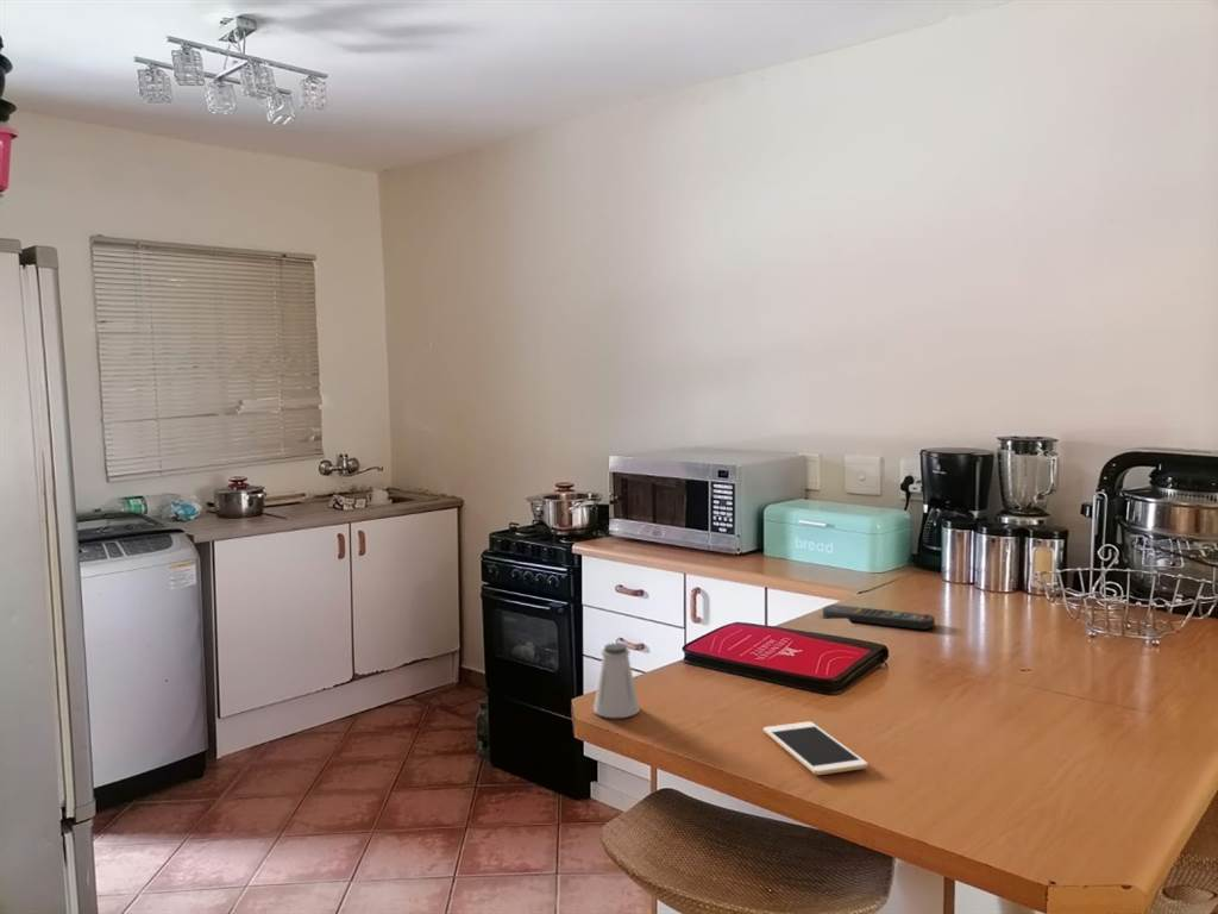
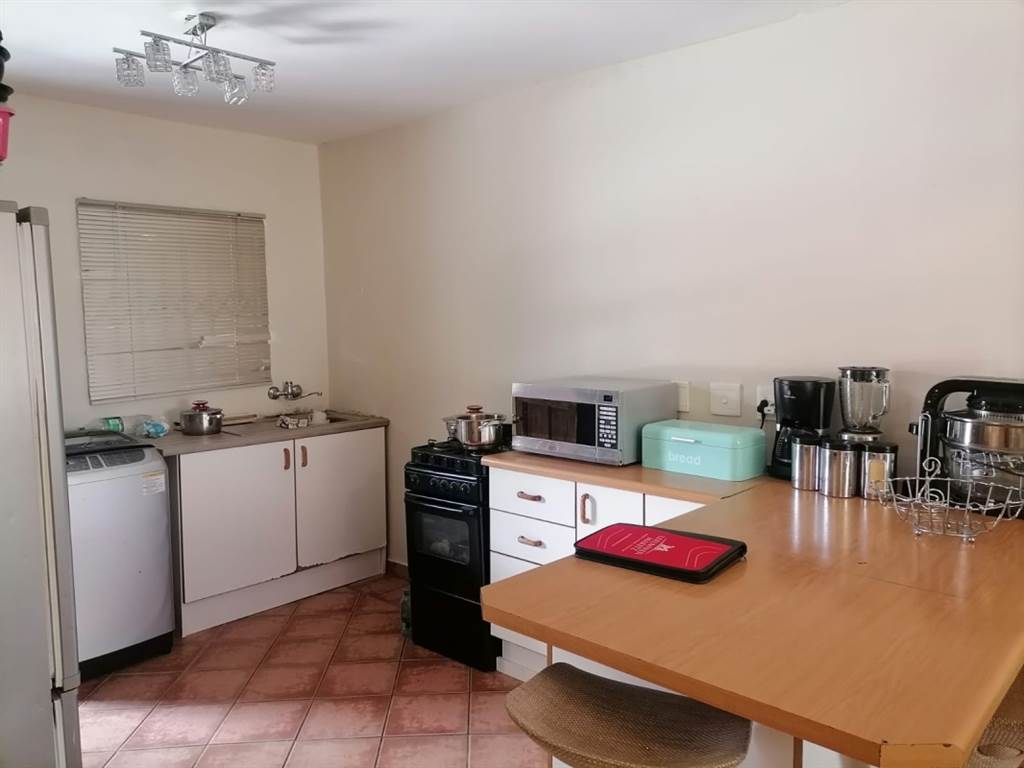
- cell phone [762,720,869,776]
- saltshaker [592,643,641,719]
- remote control [822,603,936,631]
